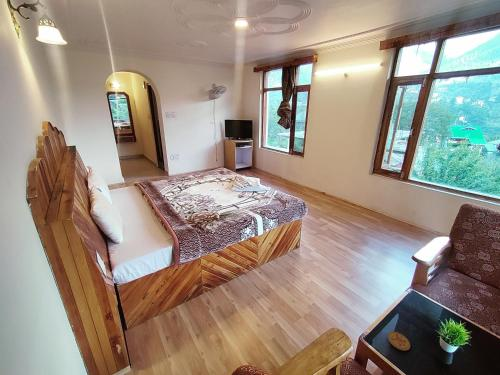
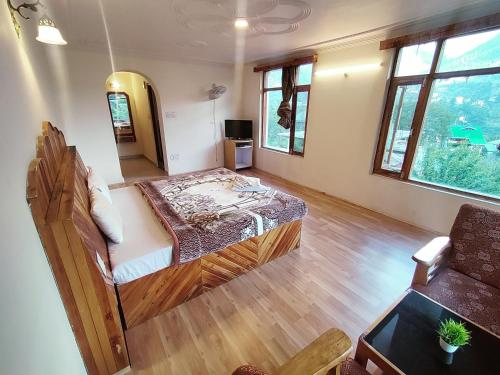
- coaster [387,331,411,352]
